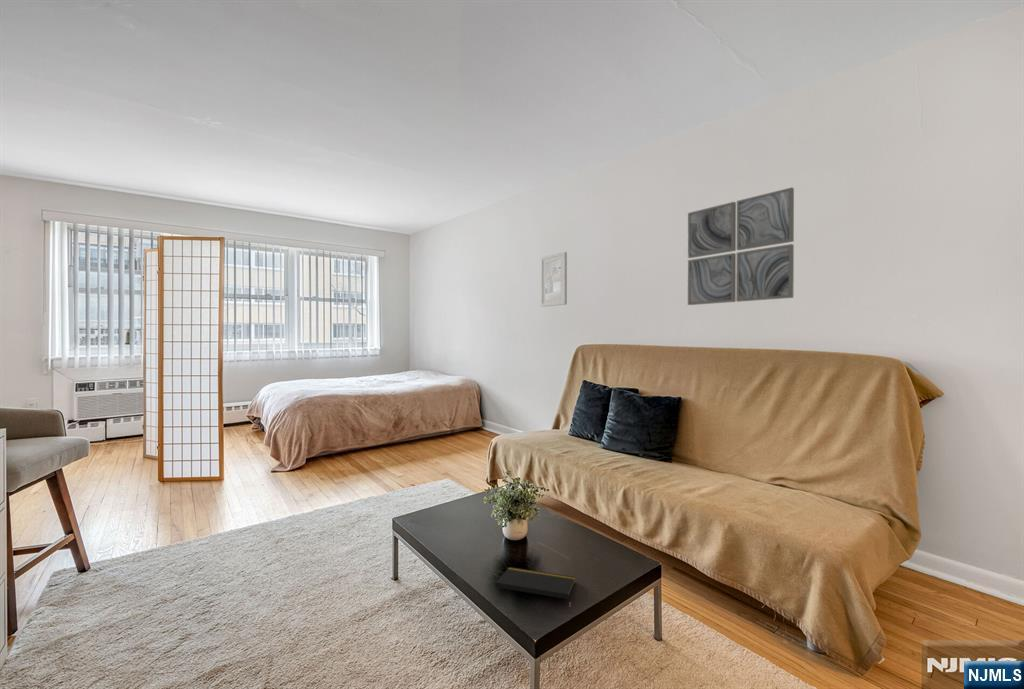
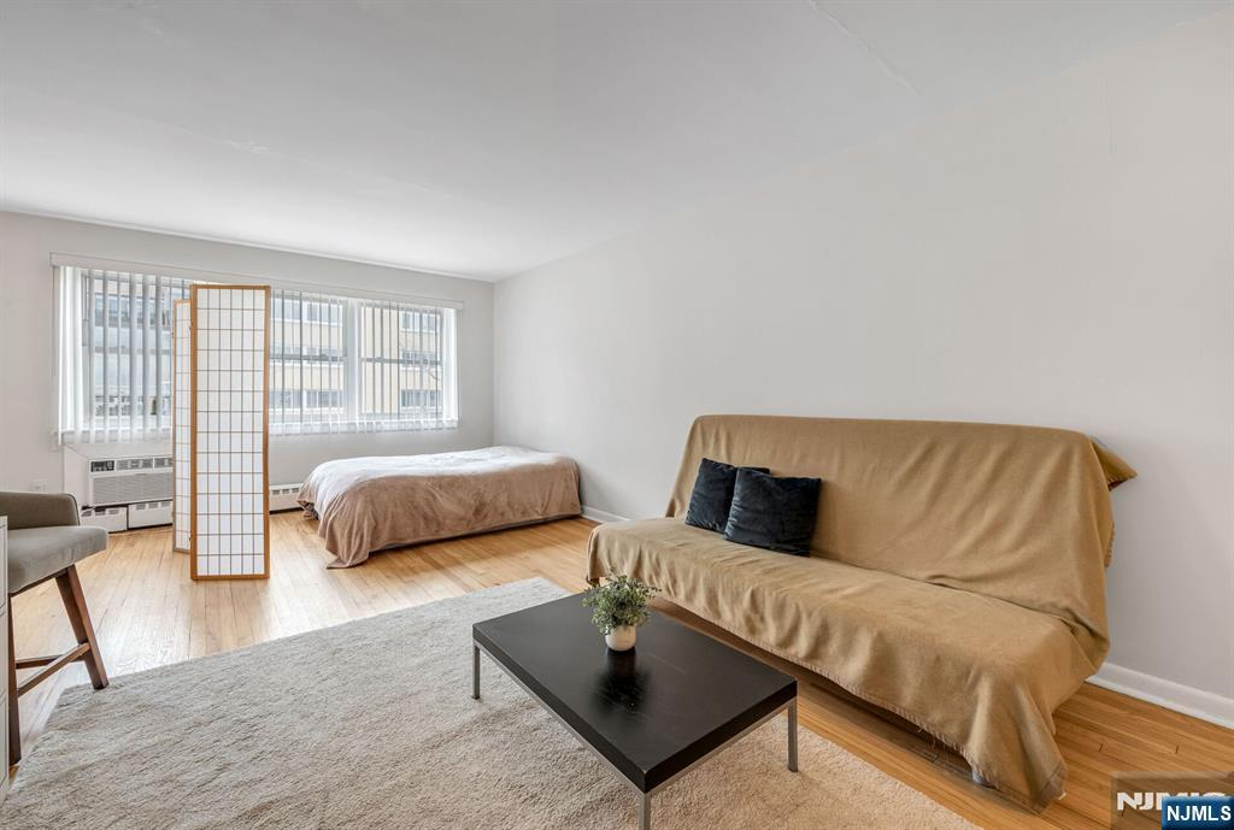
- wall art [687,186,795,306]
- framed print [540,251,568,308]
- notepad [494,566,576,611]
